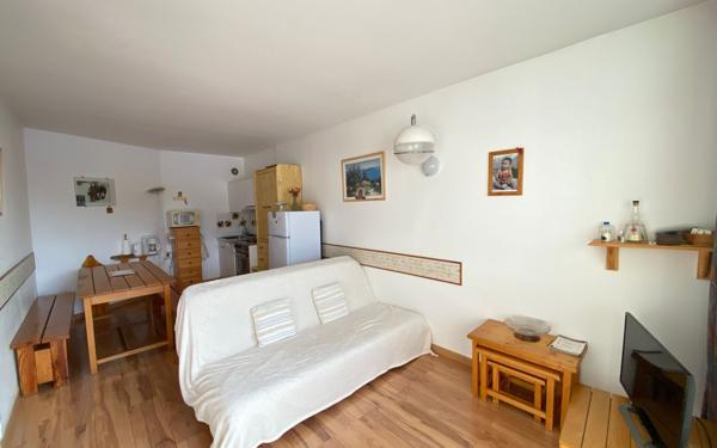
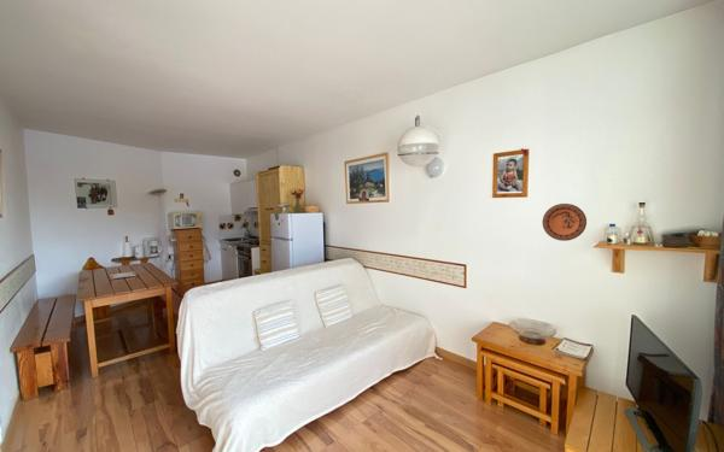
+ decorative plate [542,202,588,242]
